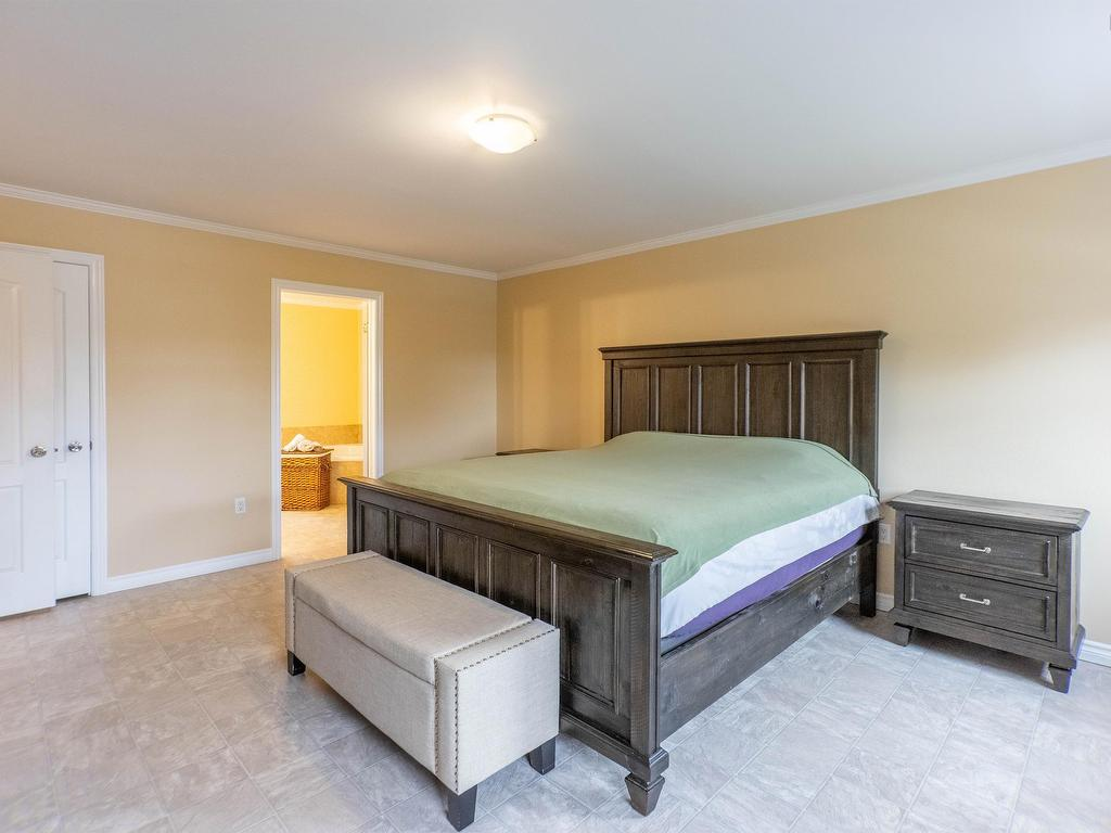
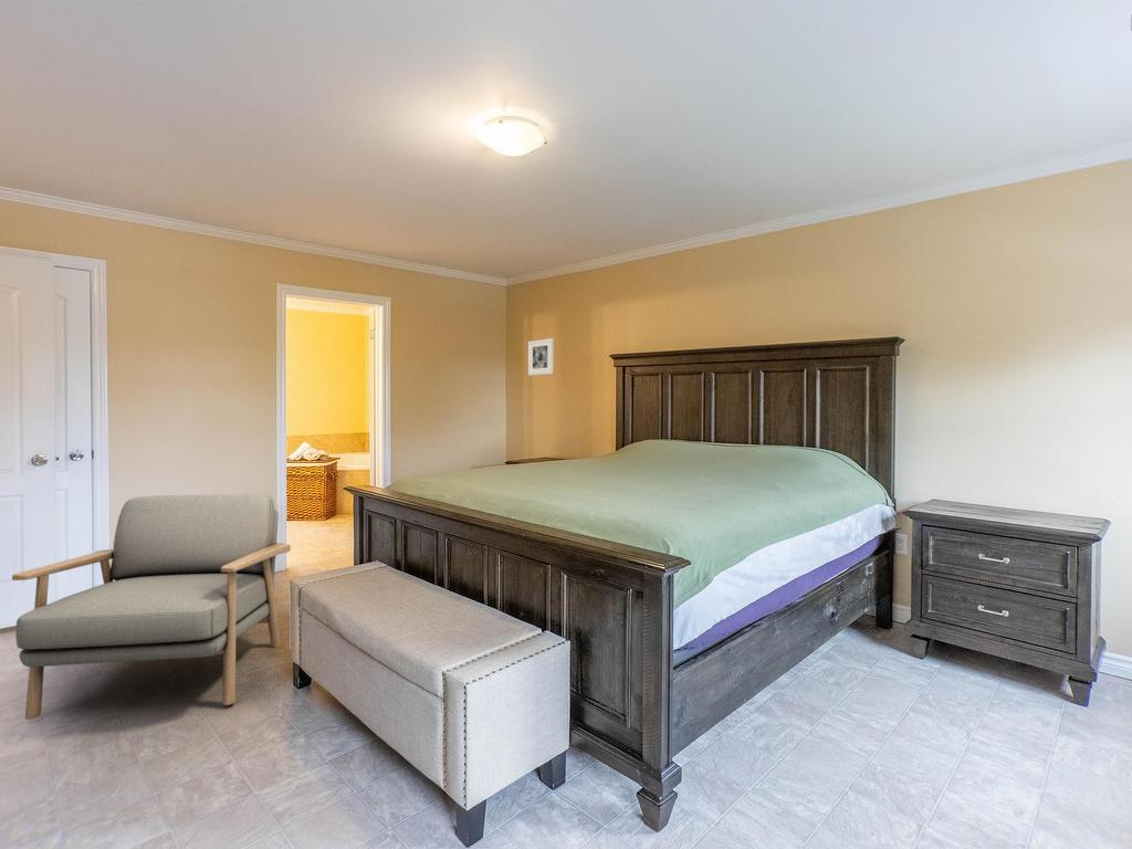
+ armchair [11,493,292,721]
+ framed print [527,337,555,377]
